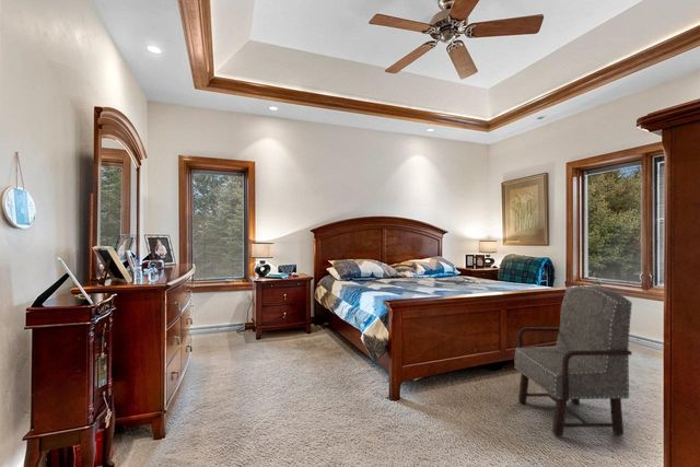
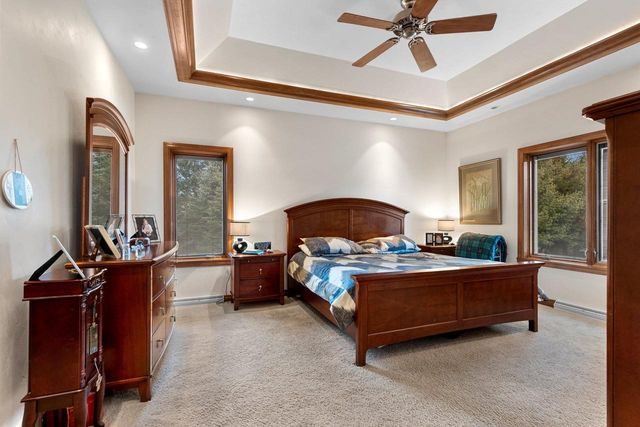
- armchair [514,284,633,437]
